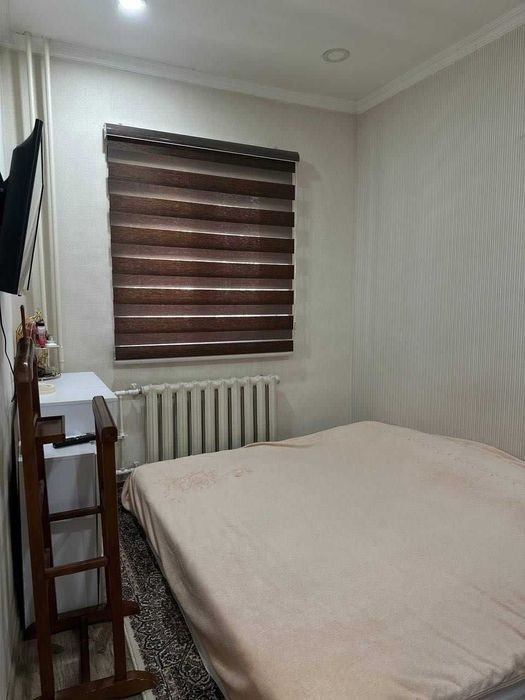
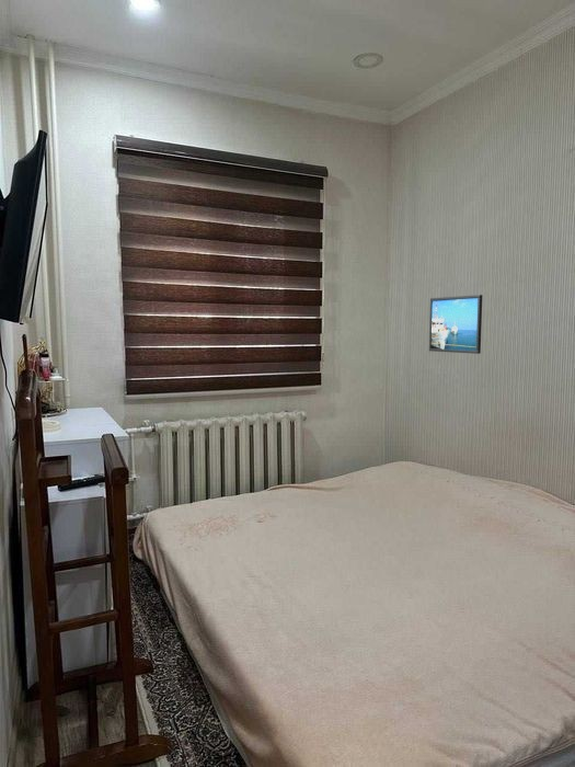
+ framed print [428,294,484,355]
